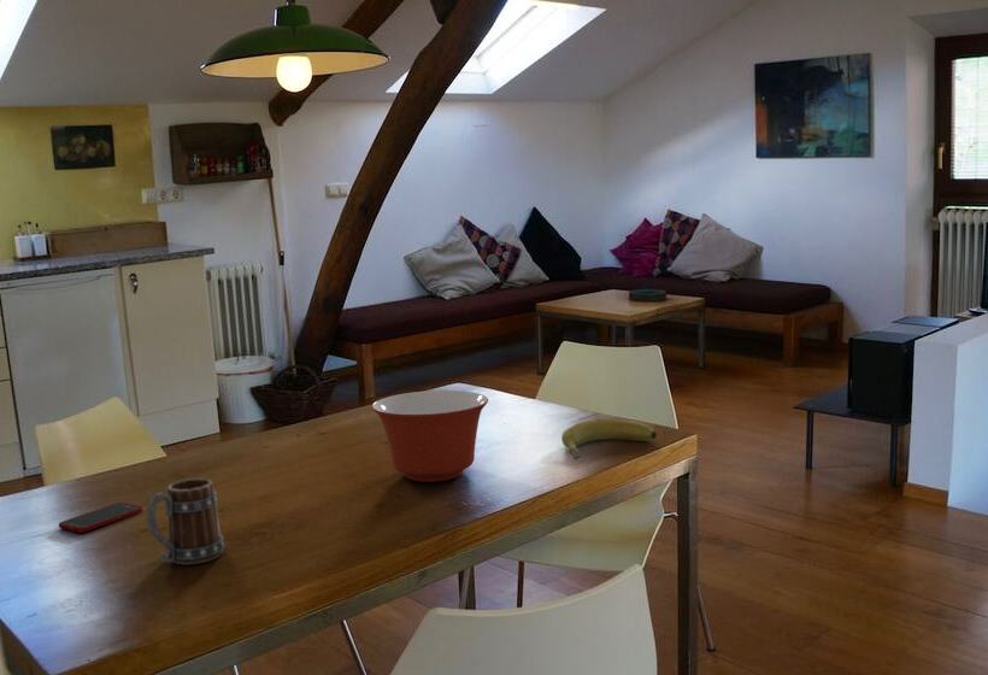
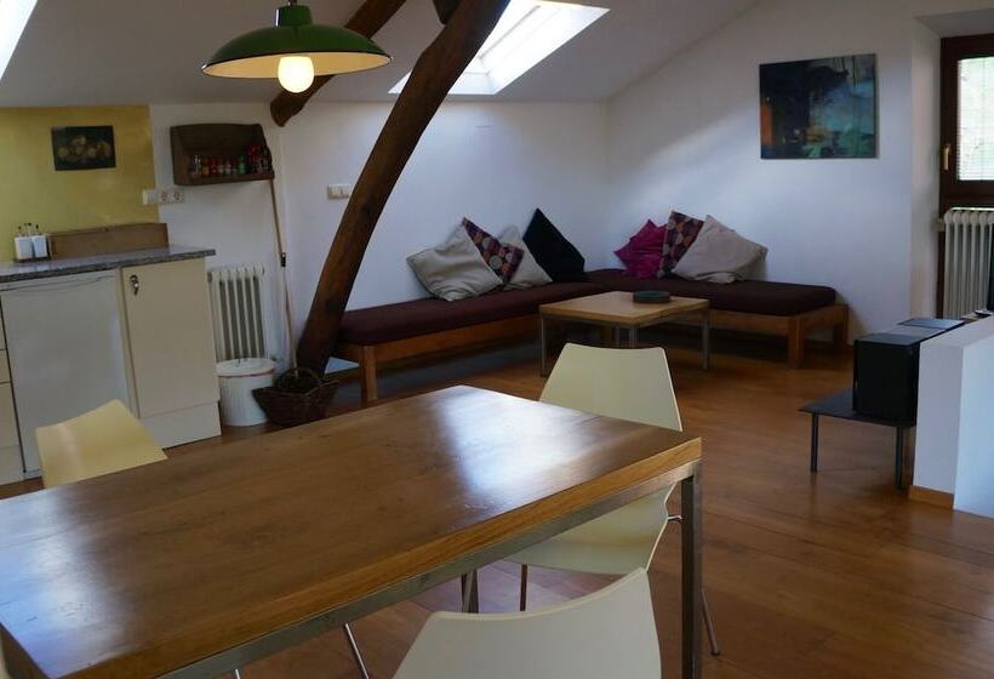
- mug [146,477,227,565]
- cell phone [58,501,143,534]
- mixing bowl [371,389,489,483]
- banana [560,418,658,460]
